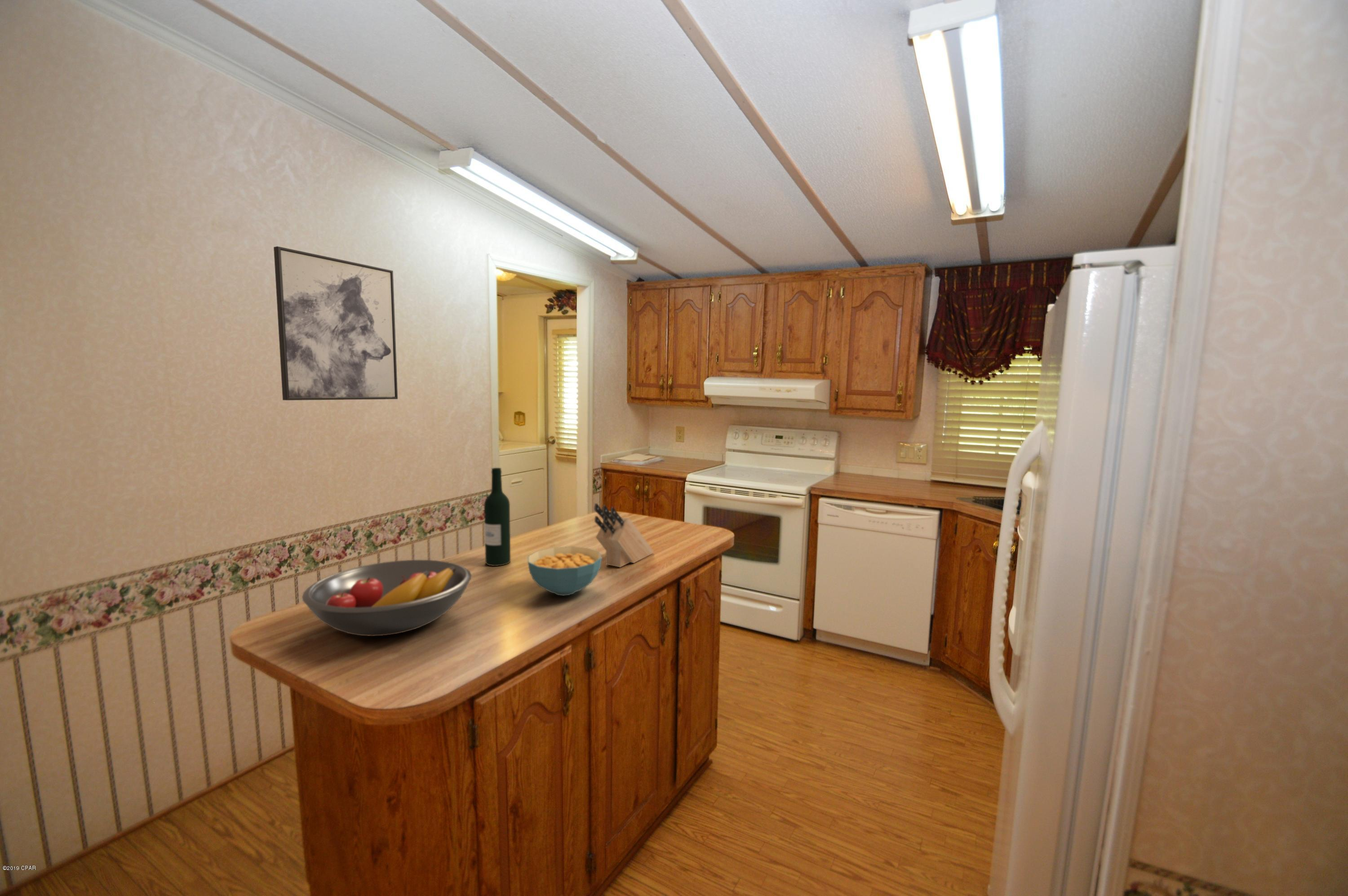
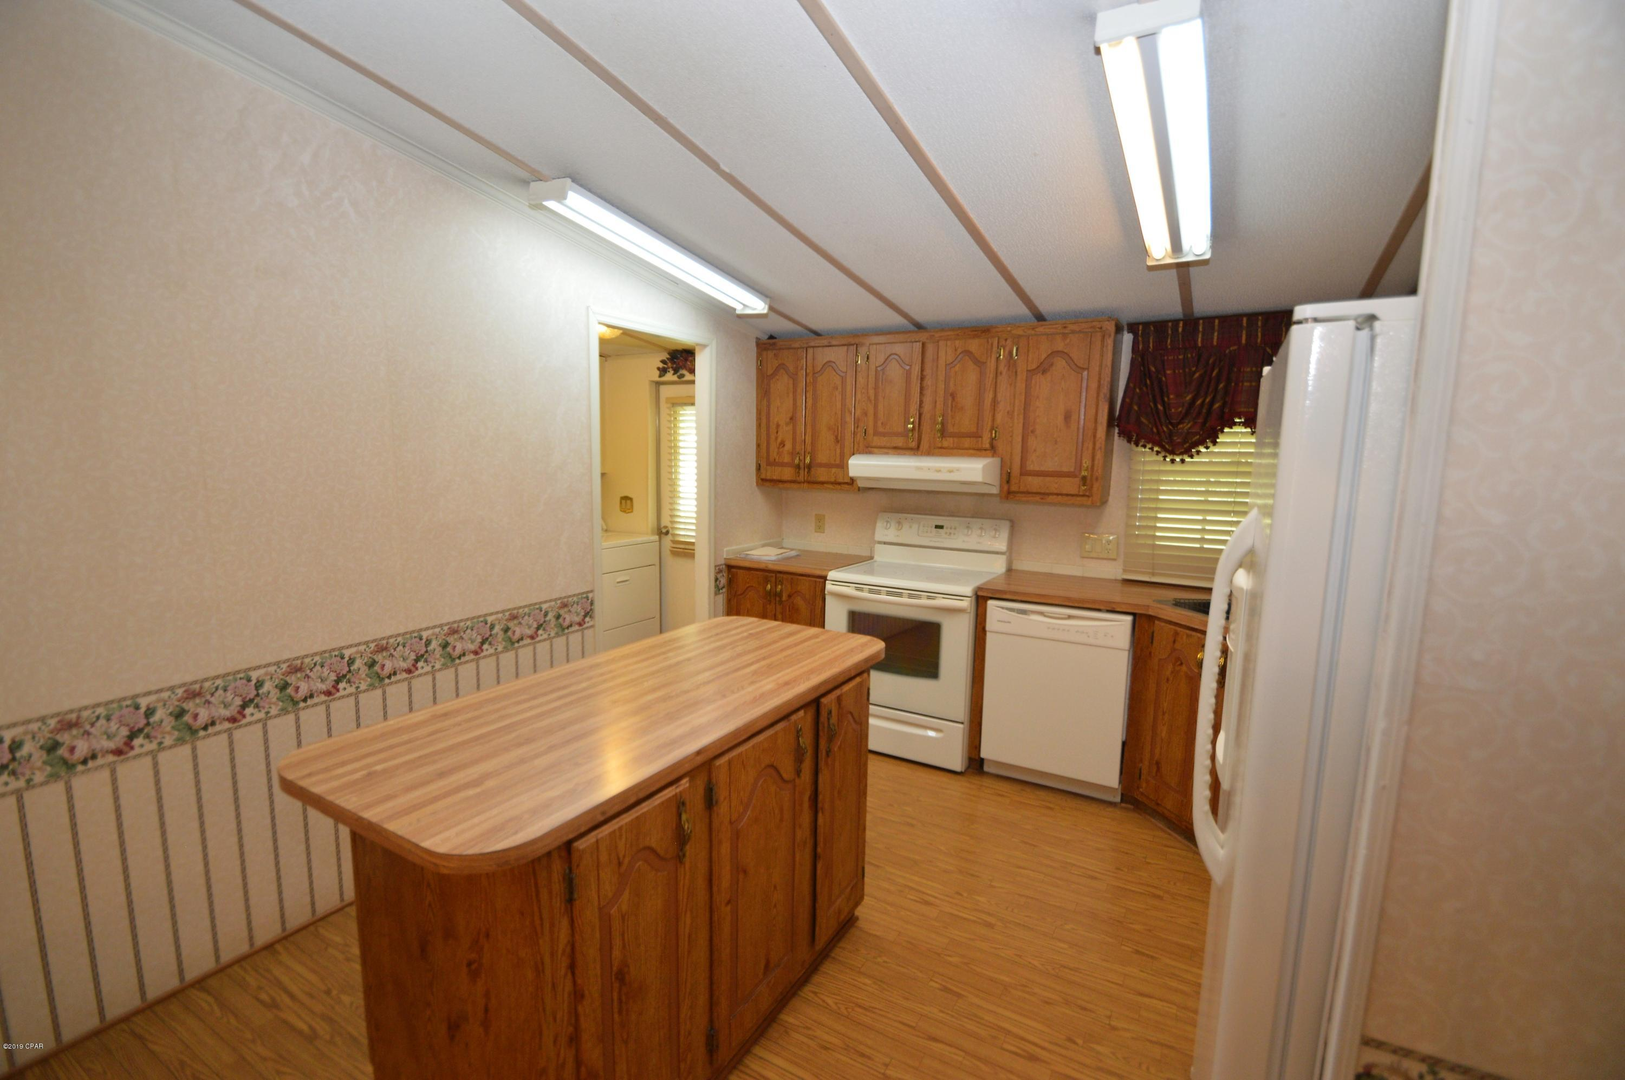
- knife block [594,503,654,568]
- cereal bowl [528,546,603,596]
- fruit bowl [302,559,472,637]
- wine bottle [484,467,511,567]
- wall art [273,246,398,401]
